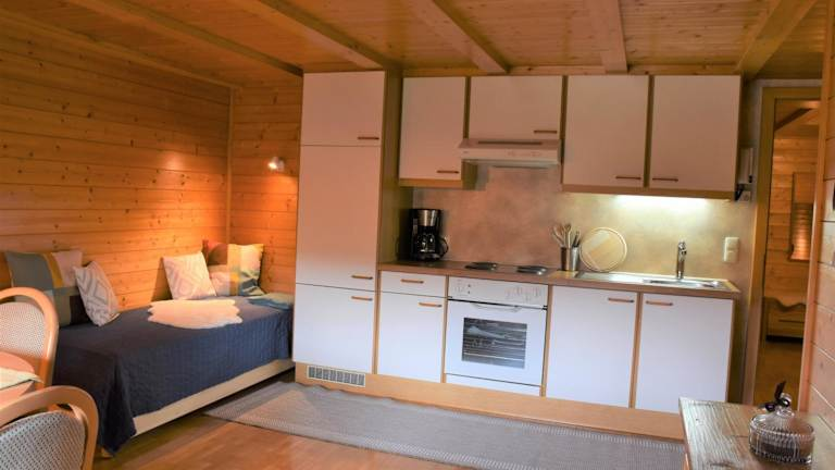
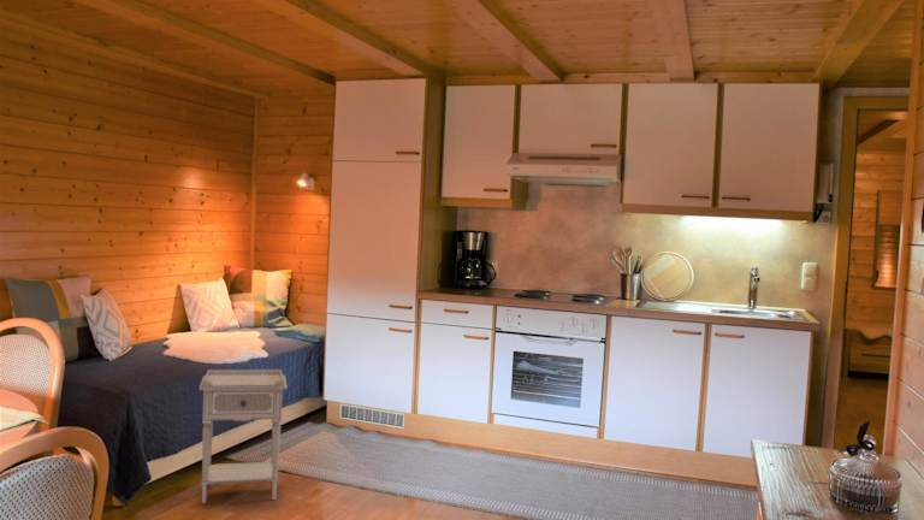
+ nightstand [197,368,289,504]
